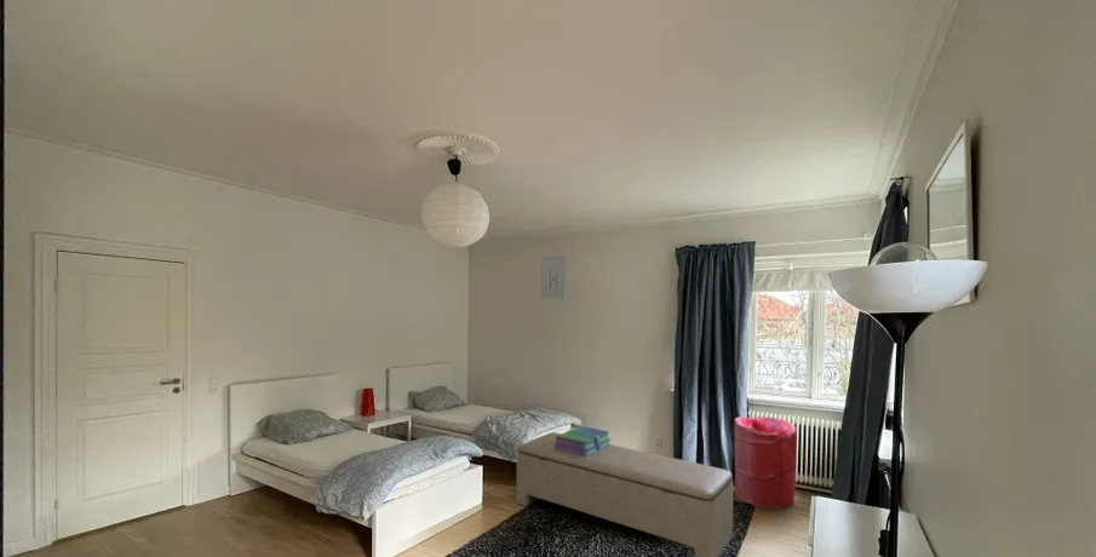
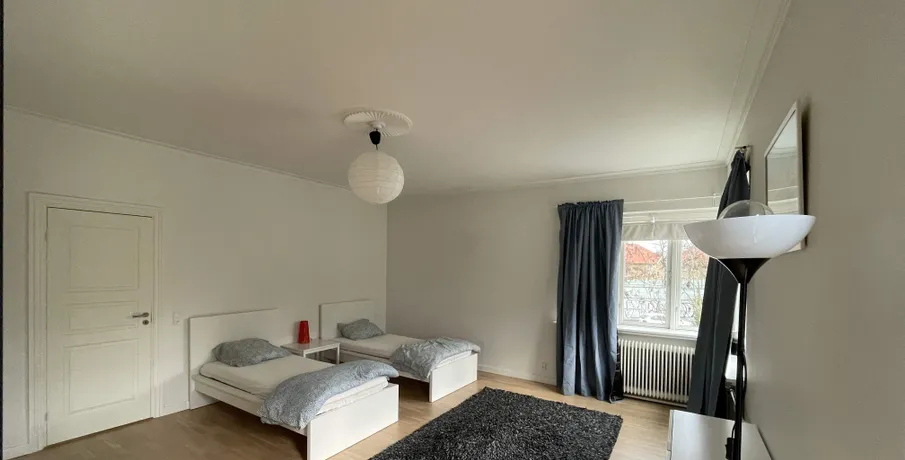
- wall art [539,254,568,302]
- laundry hamper [733,415,798,510]
- bench [515,431,734,557]
- stack of books [555,425,612,456]
